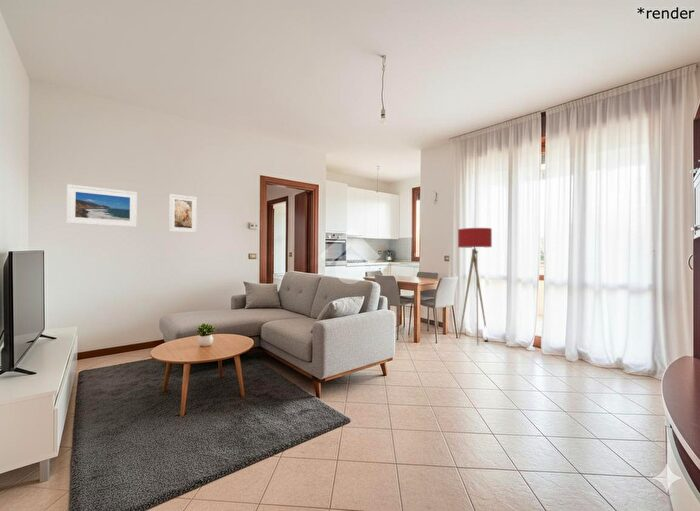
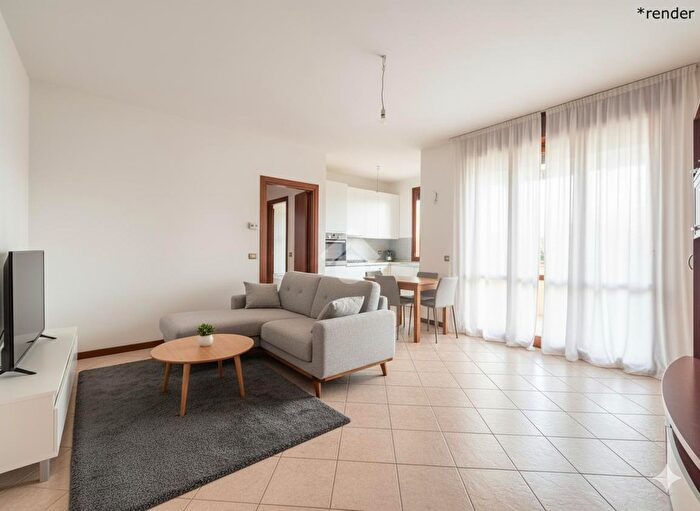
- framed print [66,183,138,228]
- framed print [168,193,198,234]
- floor lamp [457,227,493,346]
